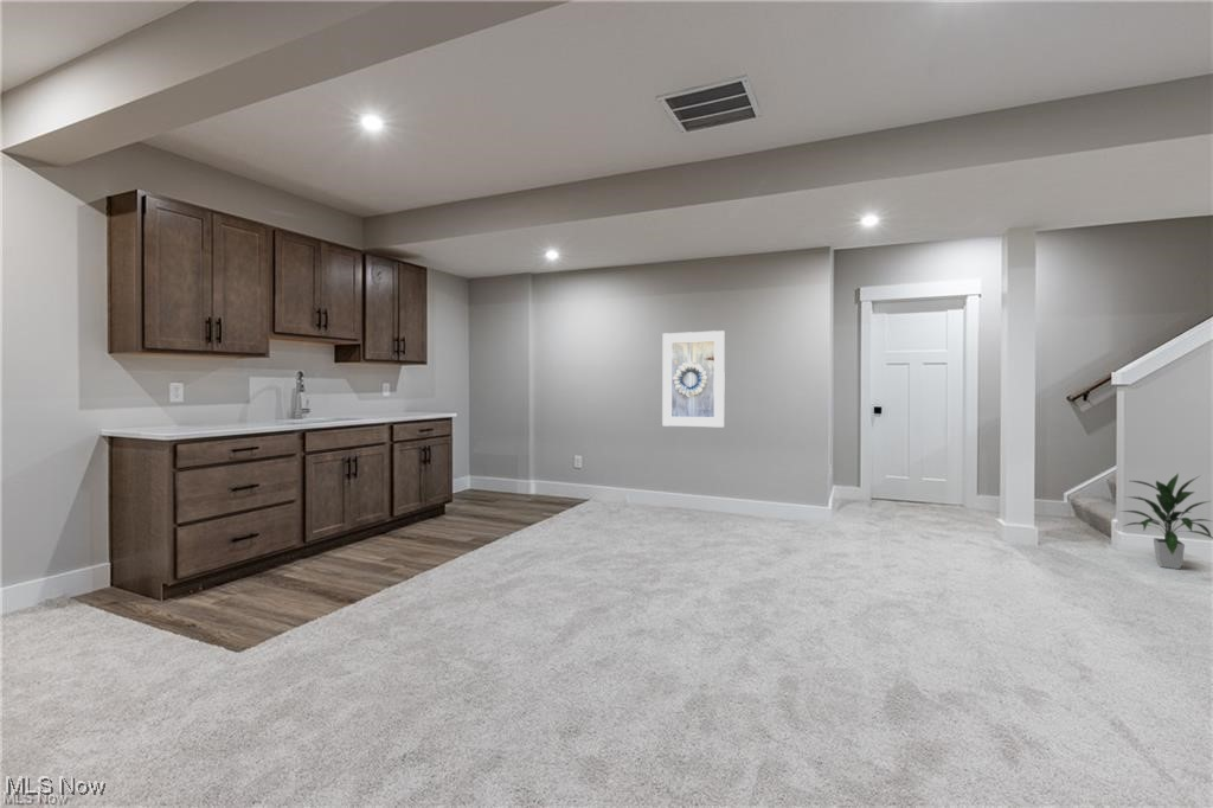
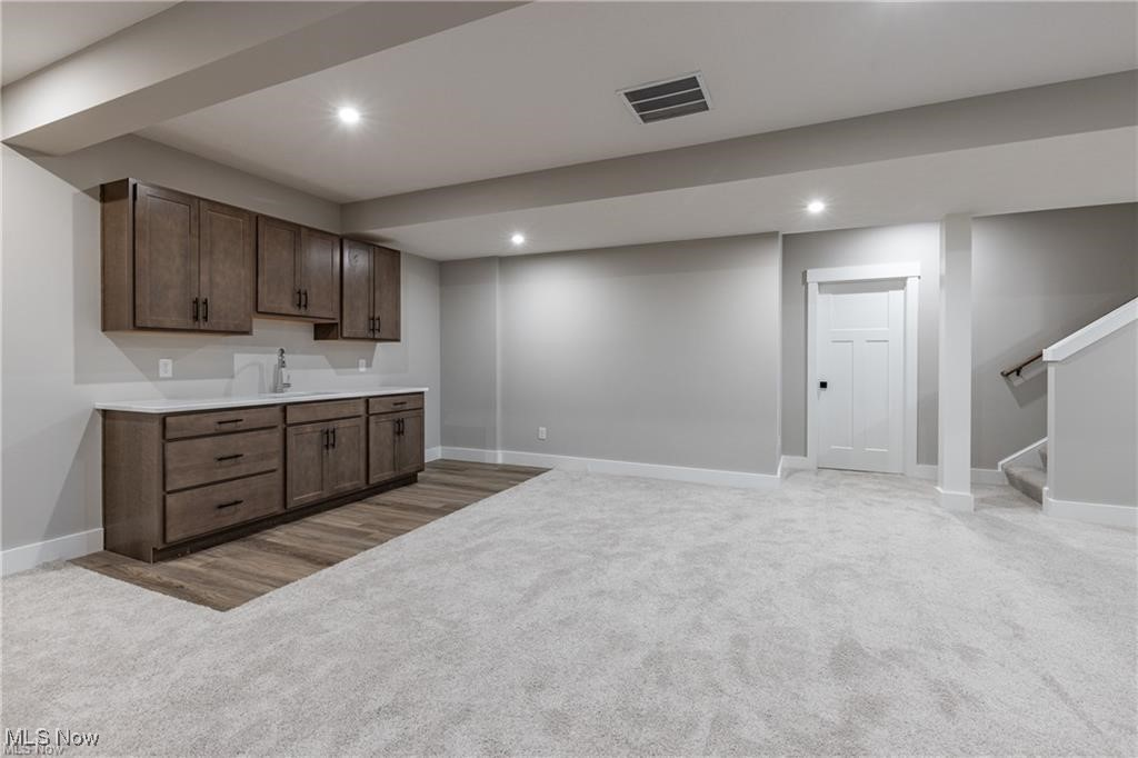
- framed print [661,329,726,428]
- indoor plant [1118,472,1213,570]
